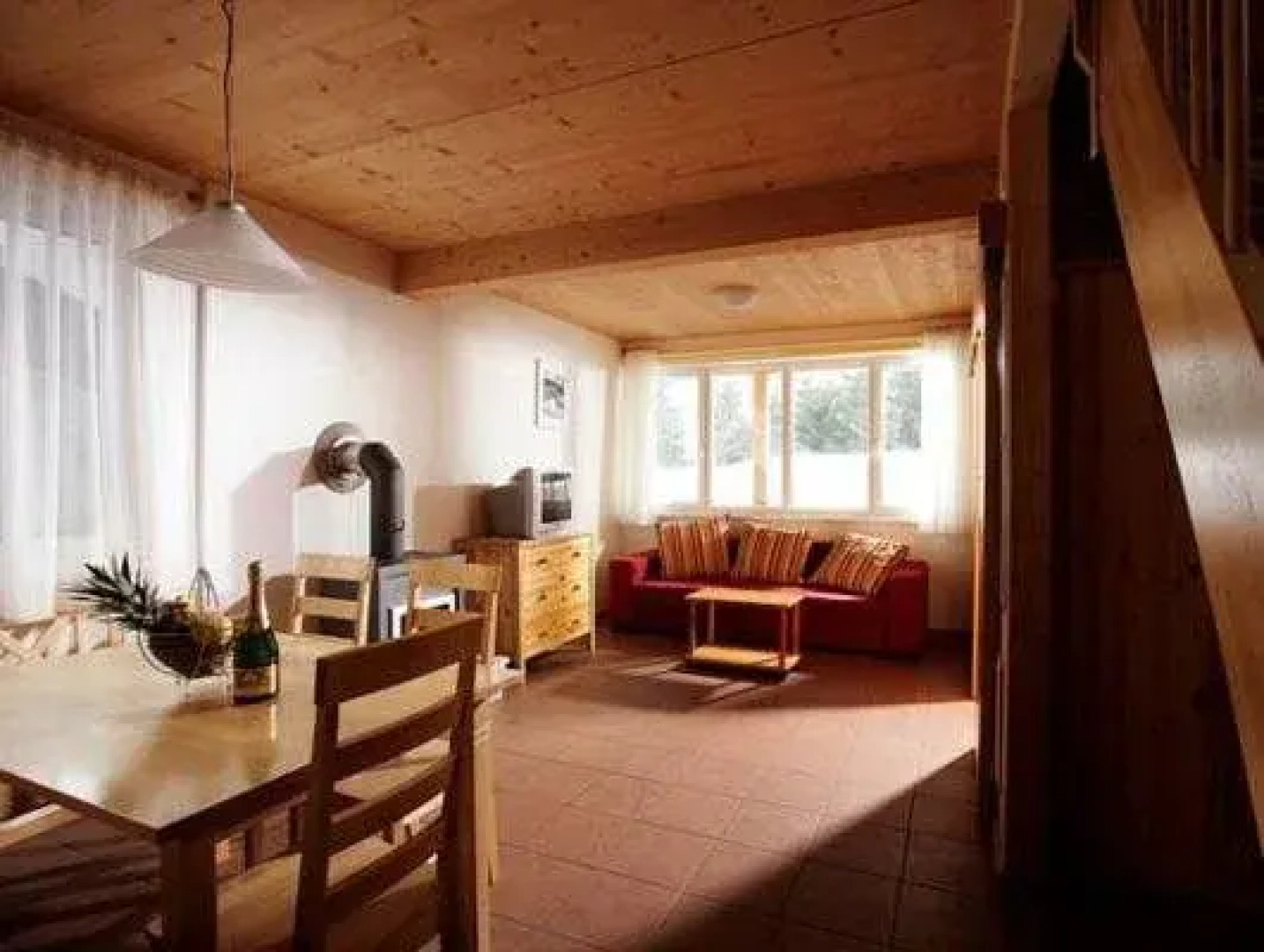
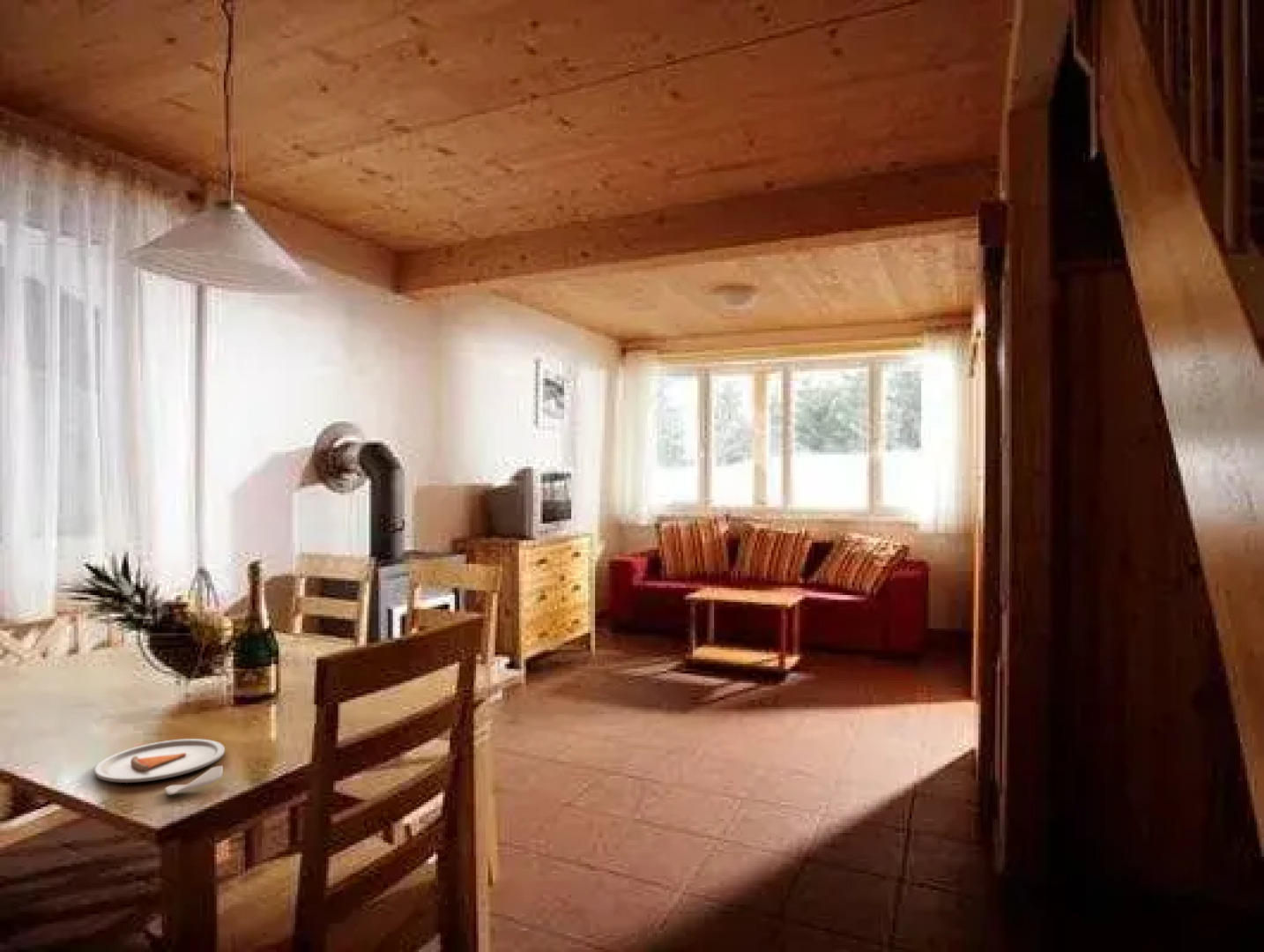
+ dinner plate [93,738,226,796]
